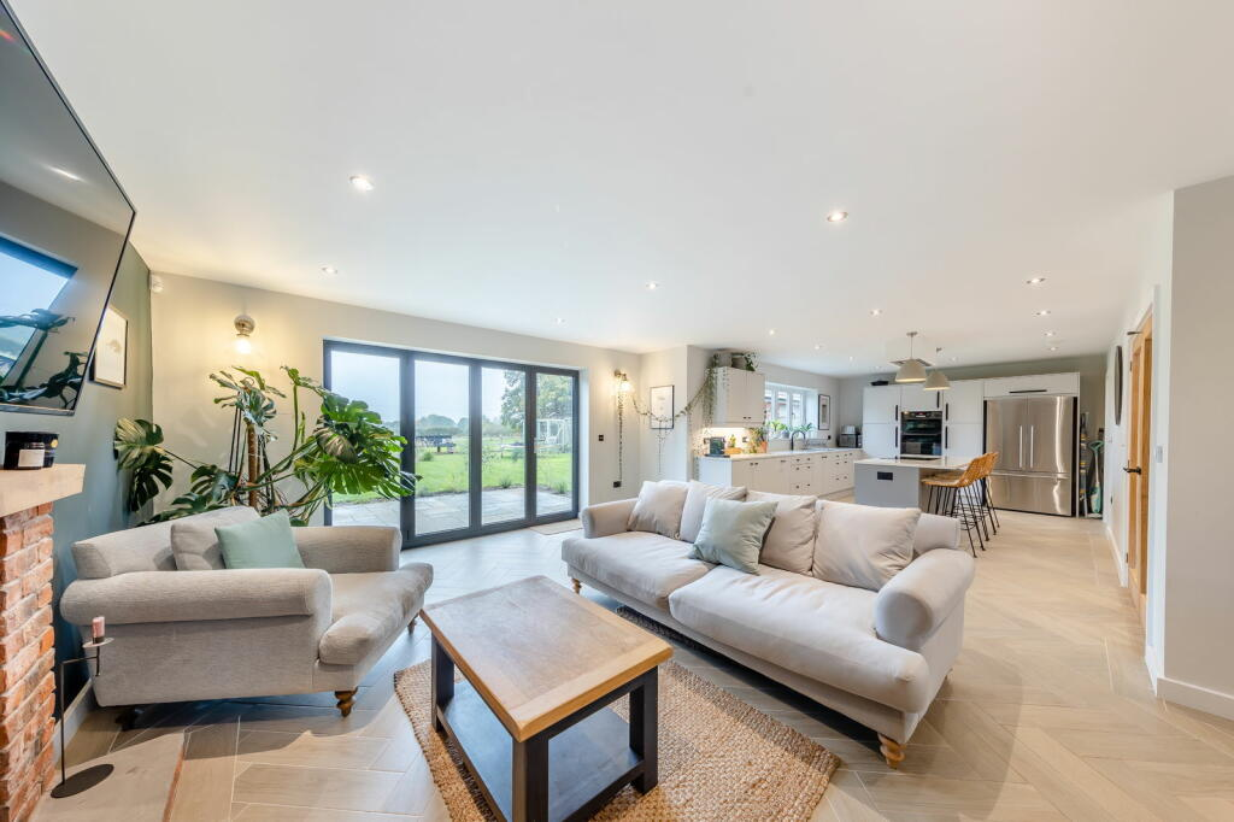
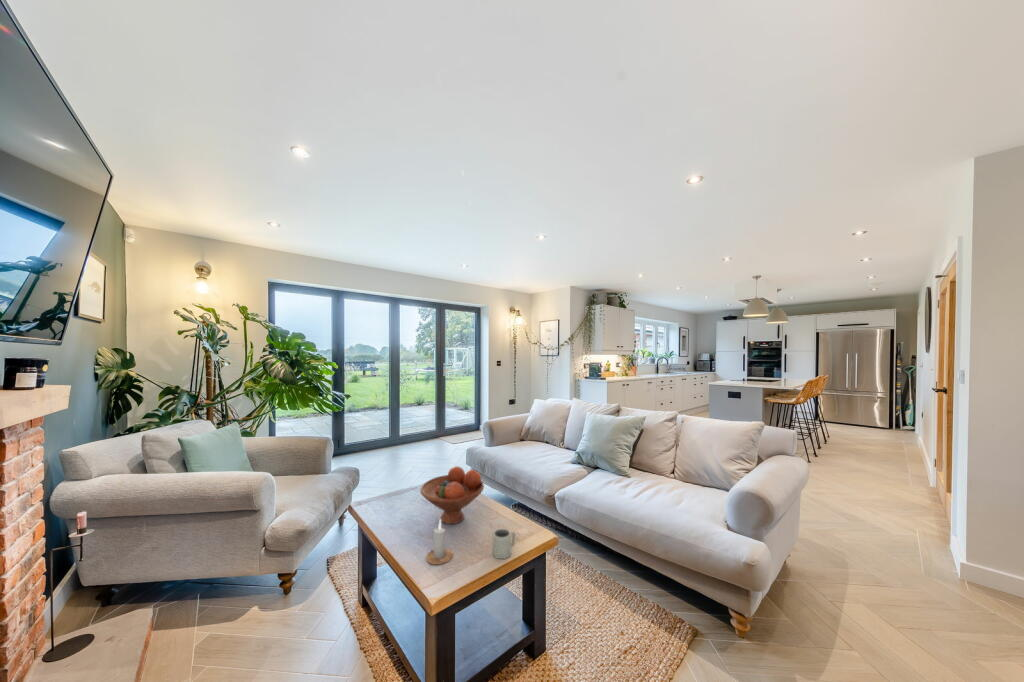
+ candle [425,518,454,566]
+ fruit bowl [419,465,485,525]
+ cup [492,527,516,560]
